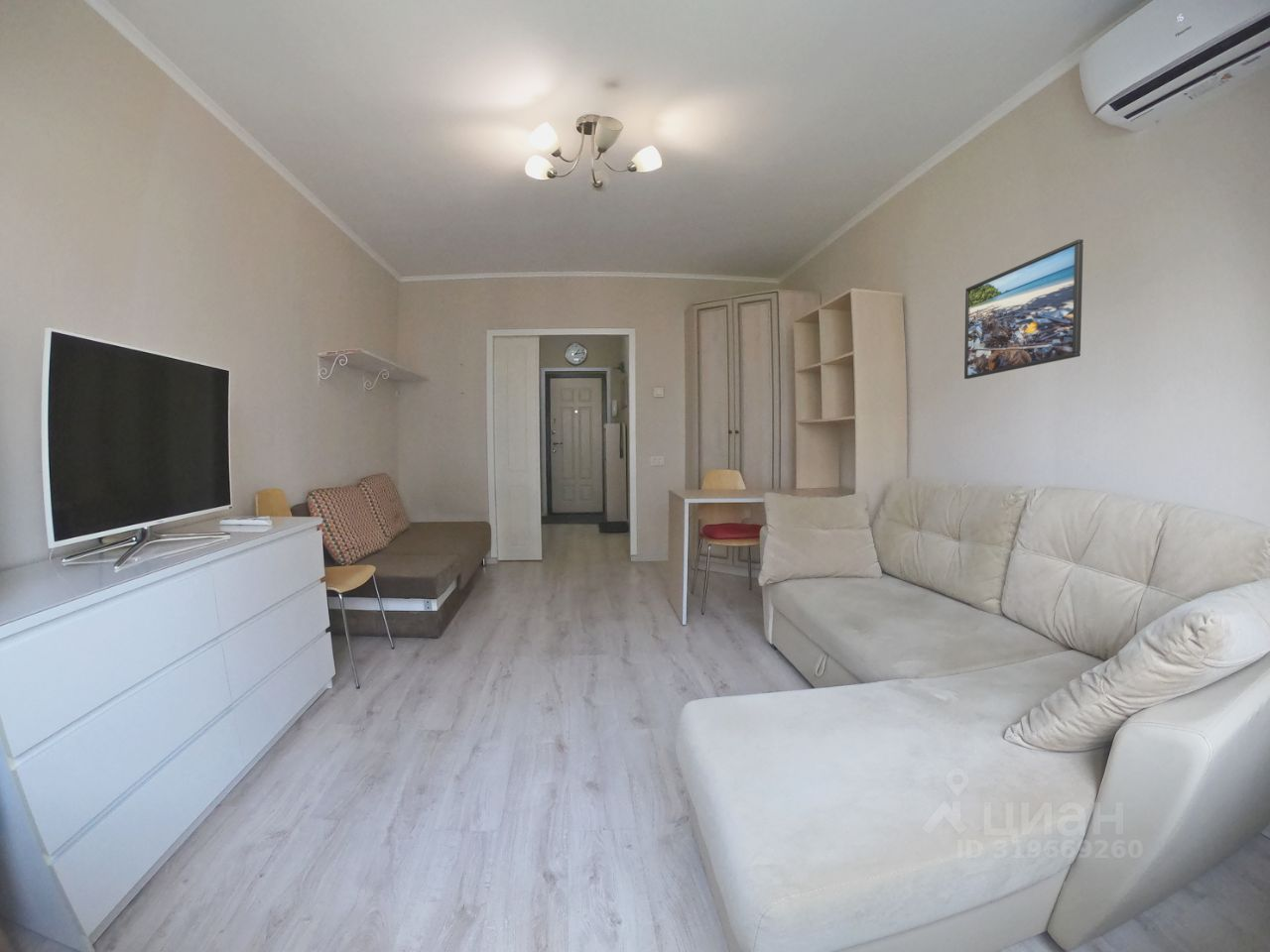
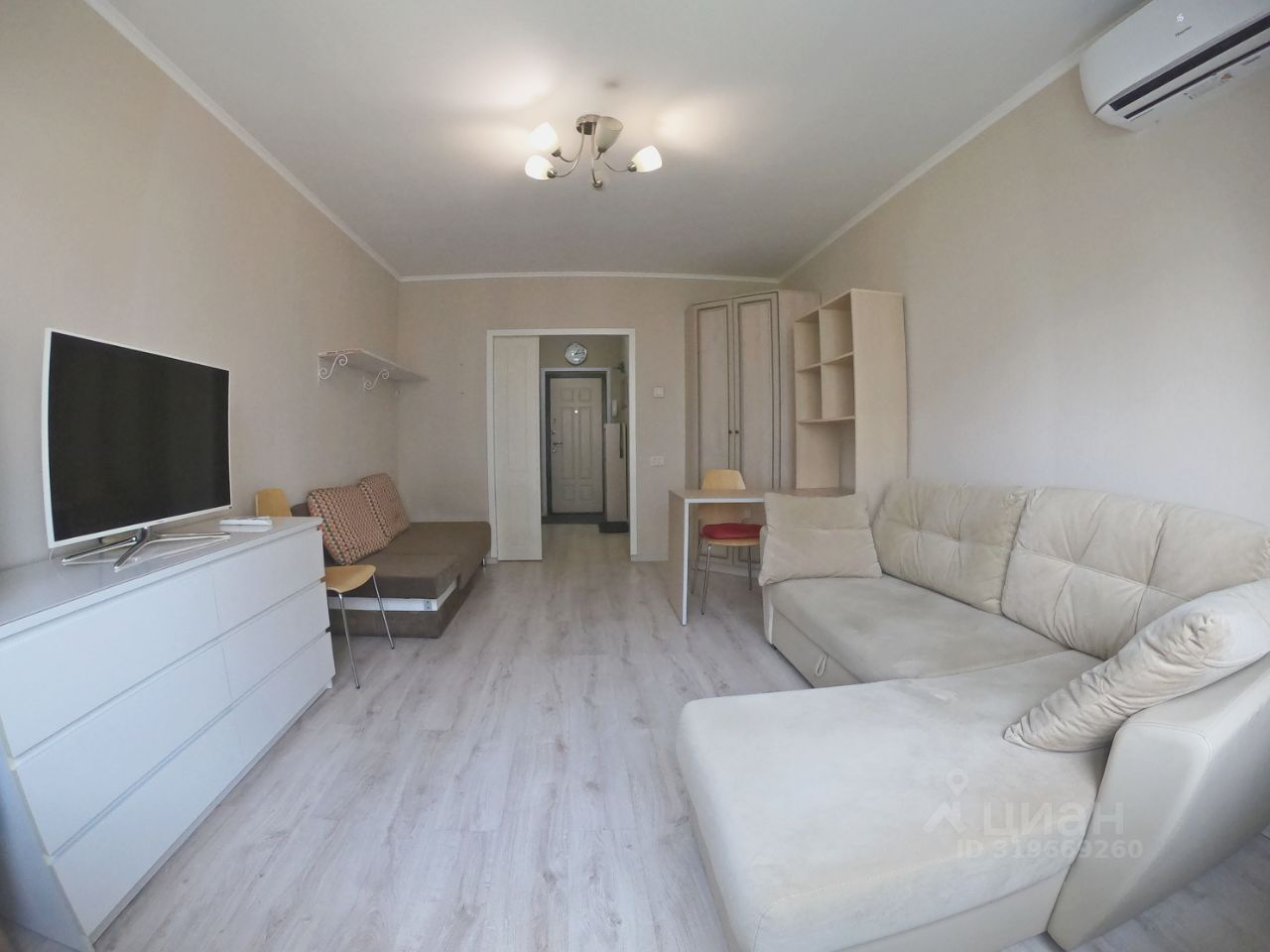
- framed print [963,238,1084,380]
